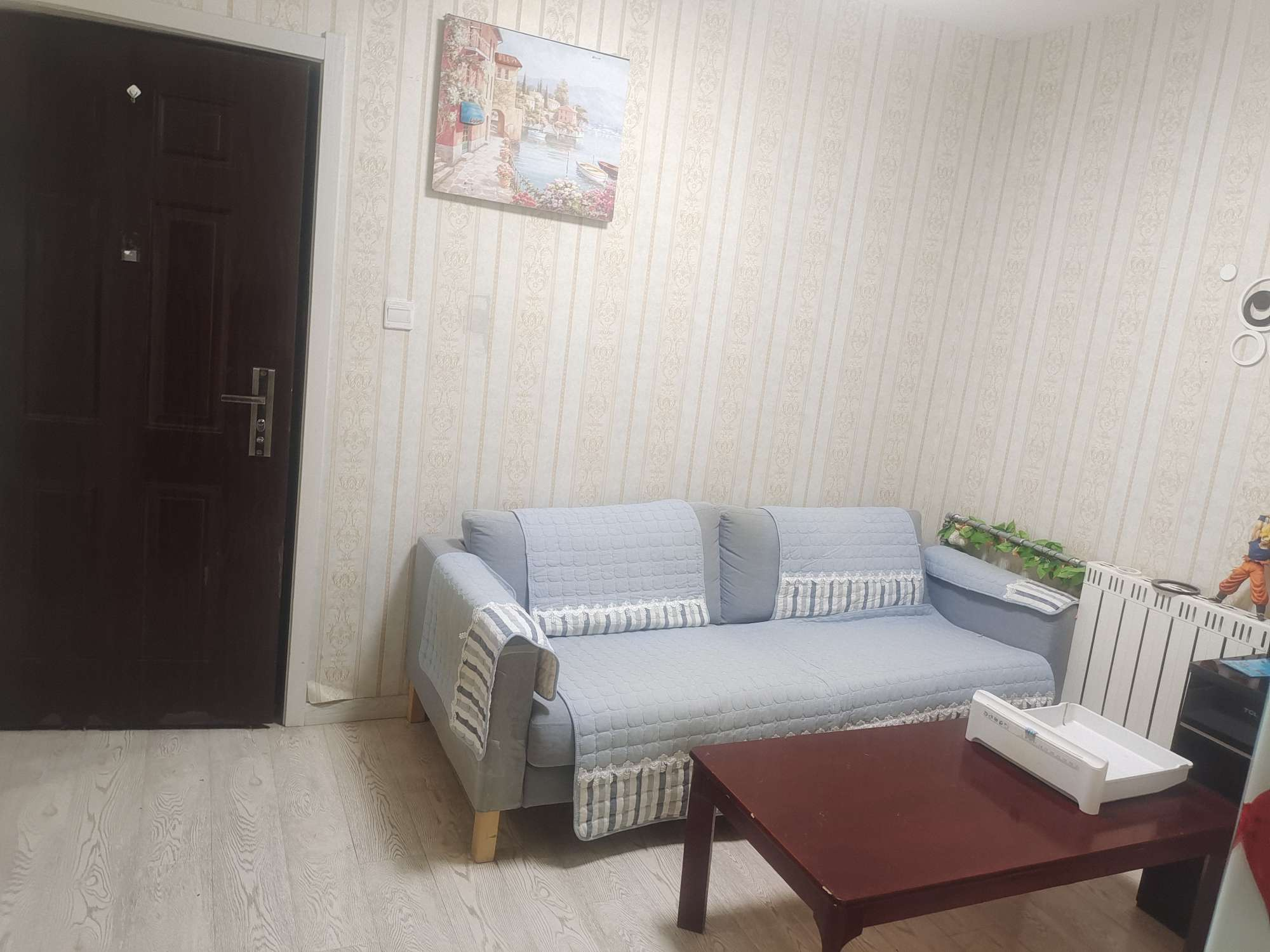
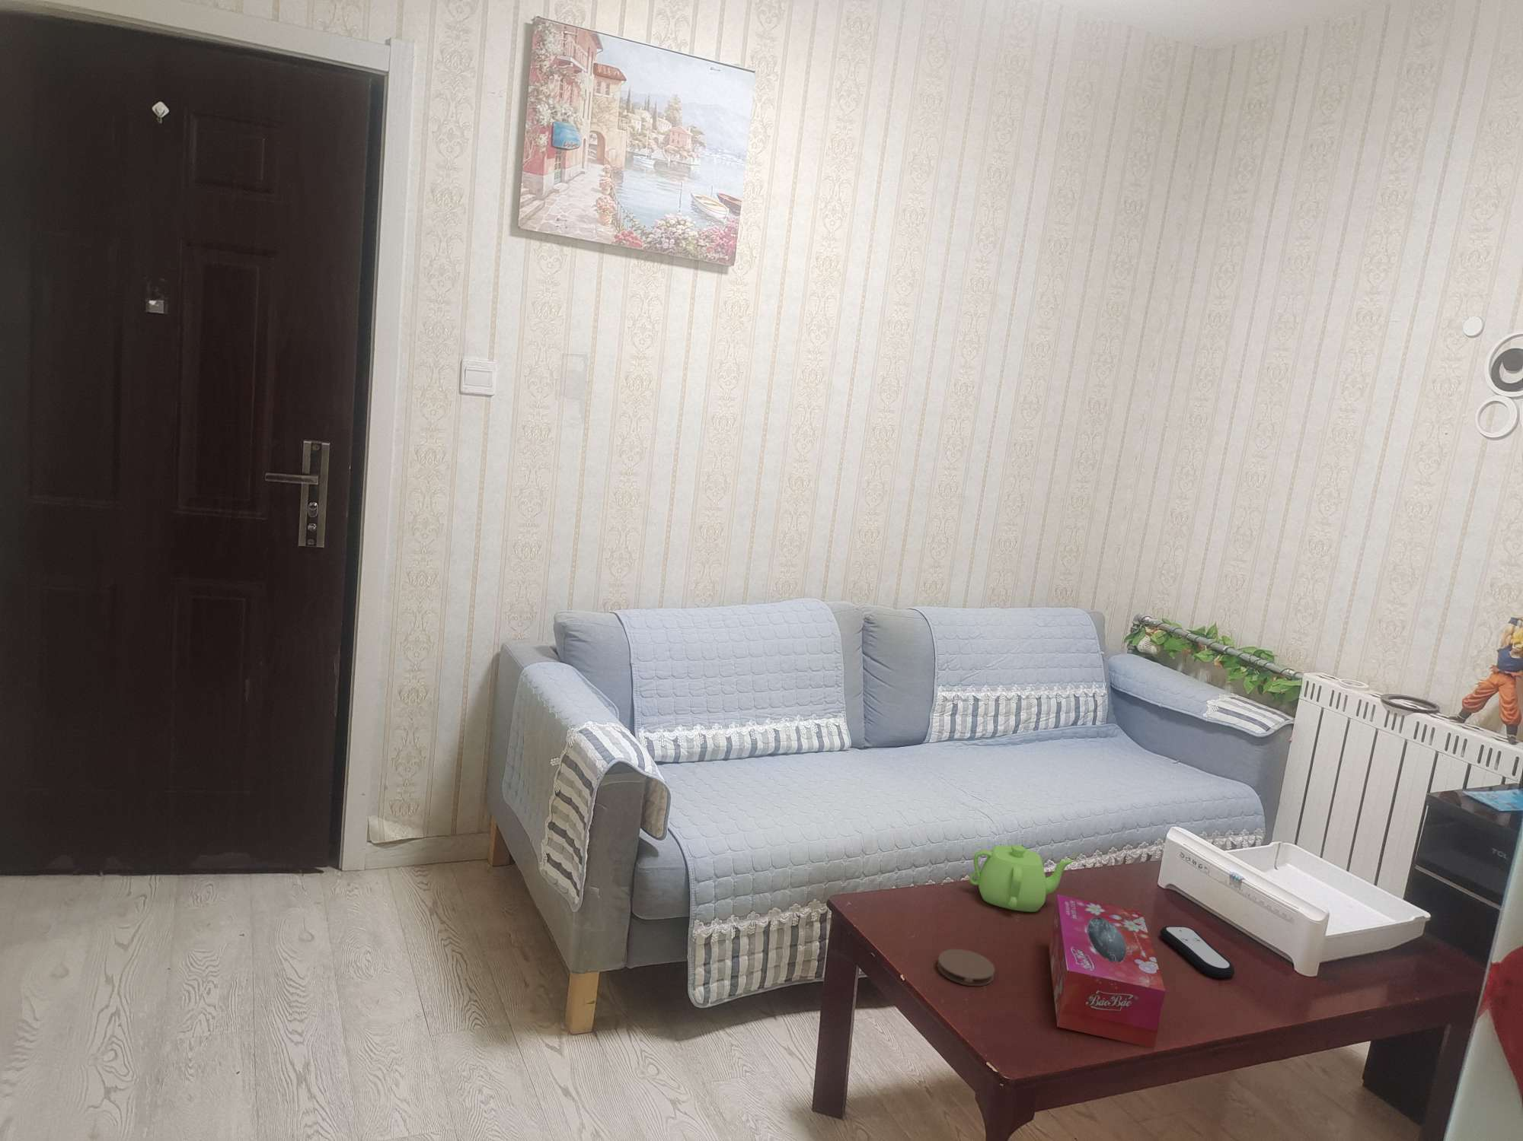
+ coaster [937,948,997,986]
+ remote control [1158,925,1235,978]
+ tissue box [1048,894,1166,1049]
+ teapot [969,844,1076,913]
